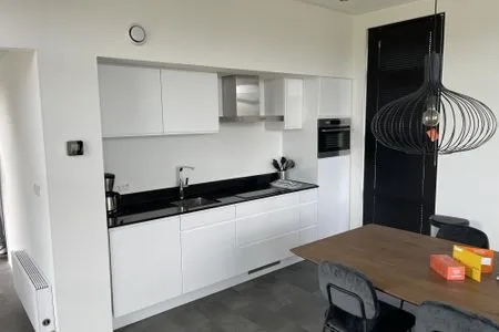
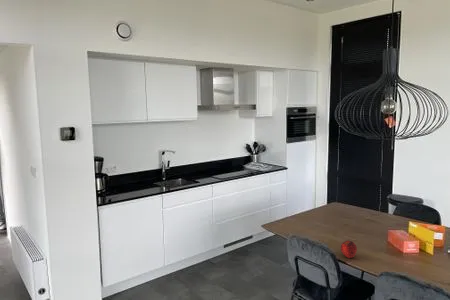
+ apple [340,239,358,259]
